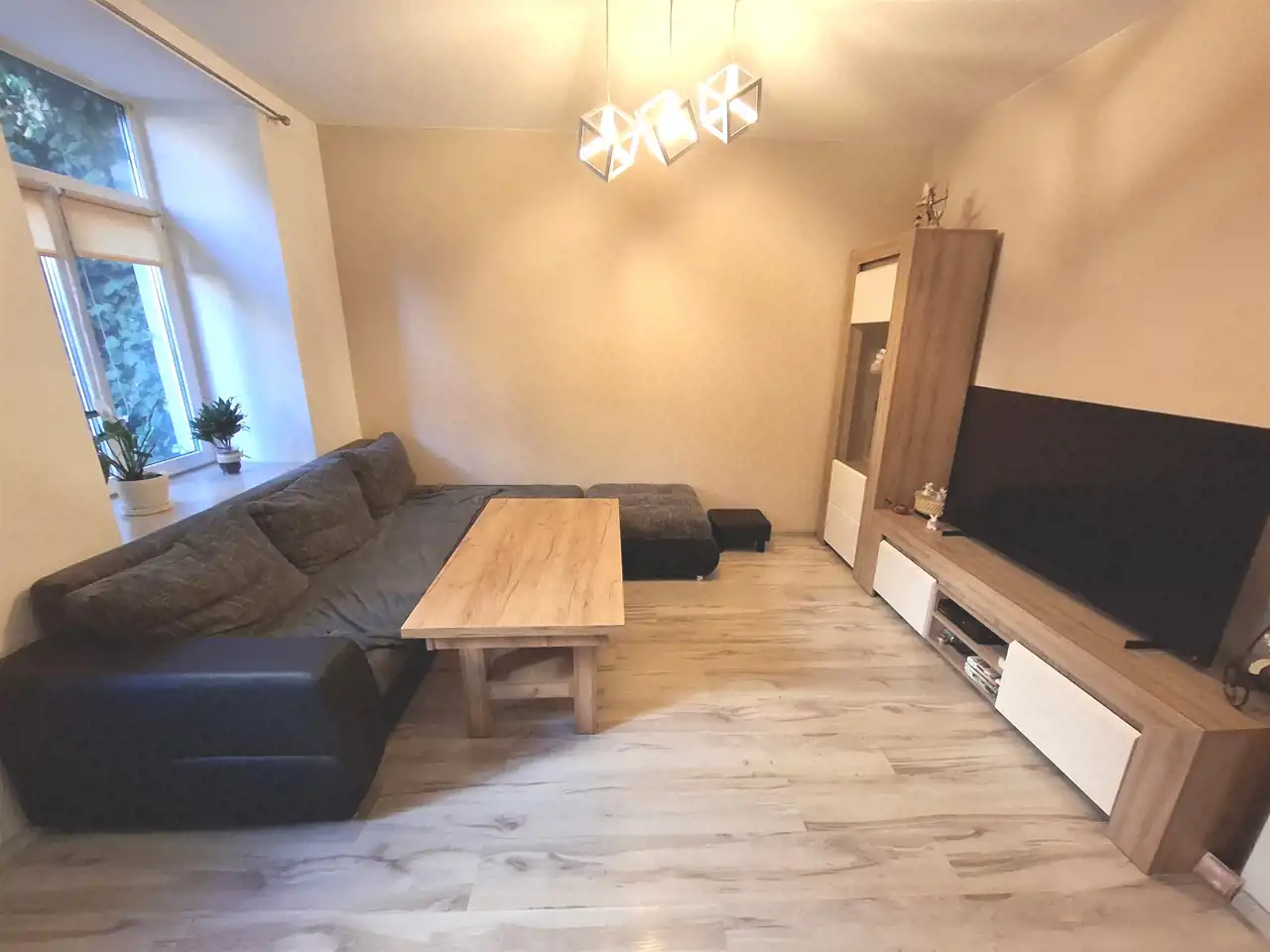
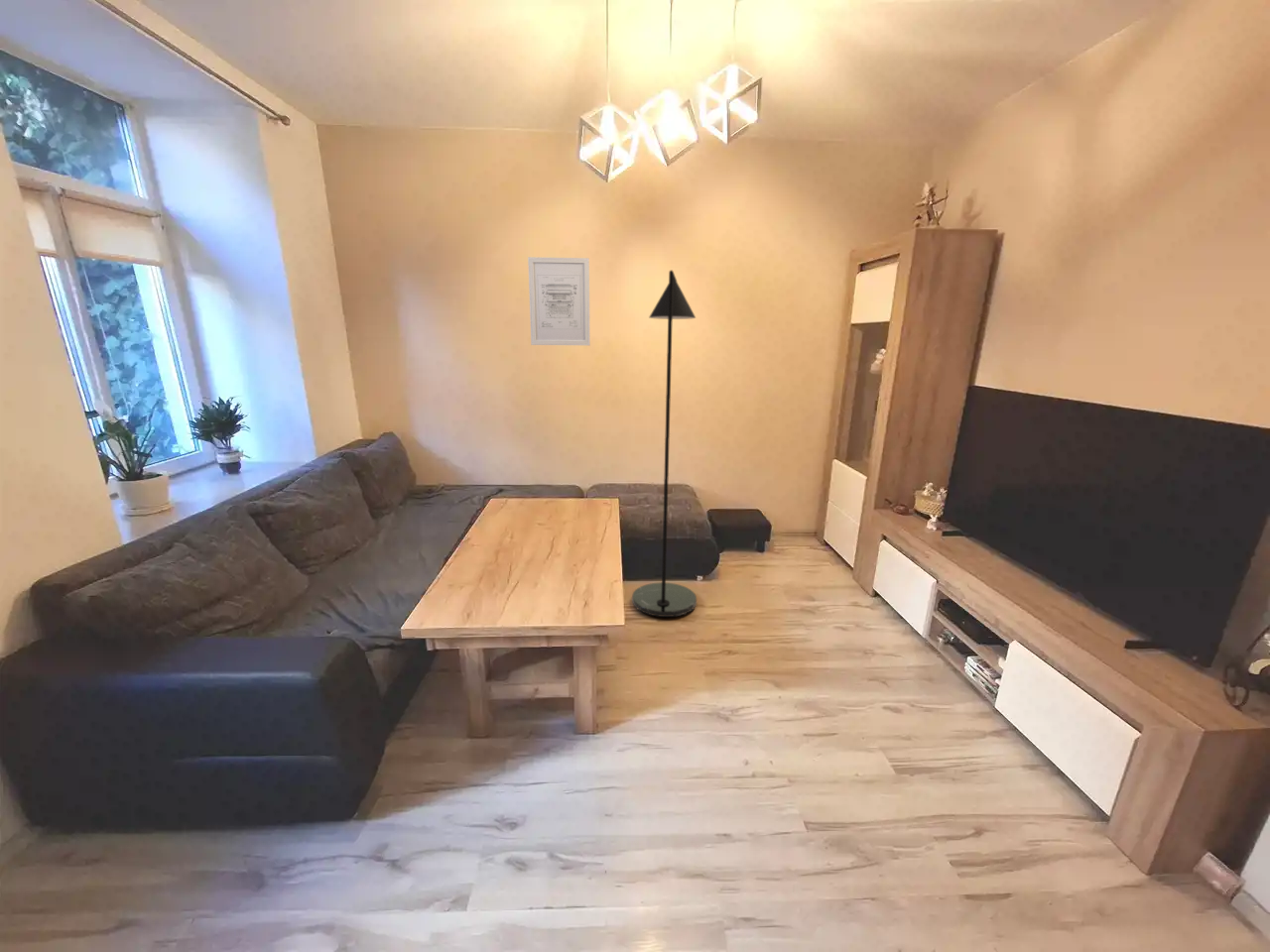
+ wall art [527,256,591,346]
+ floor lamp [631,269,698,618]
